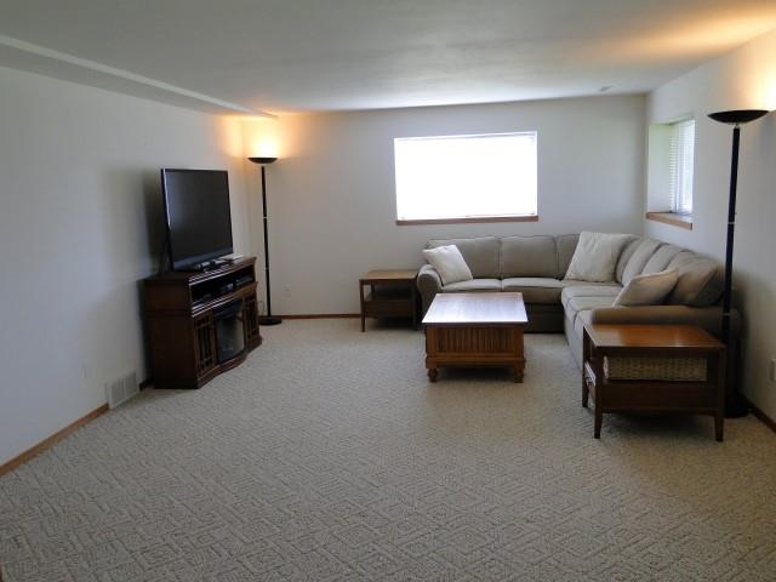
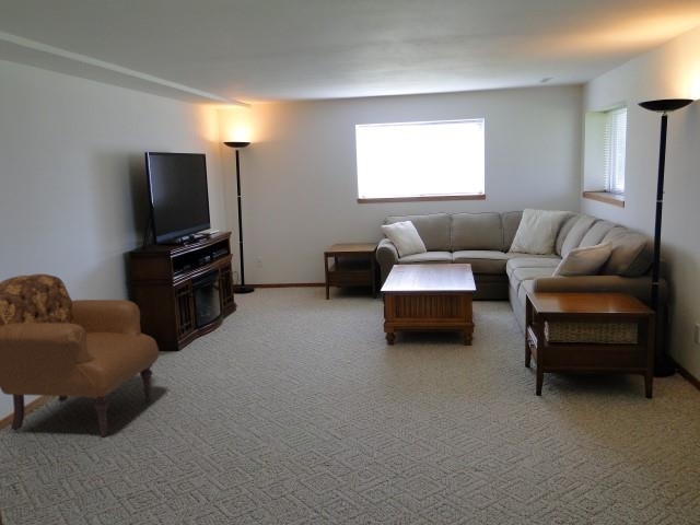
+ armchair [0,273,160,438]
